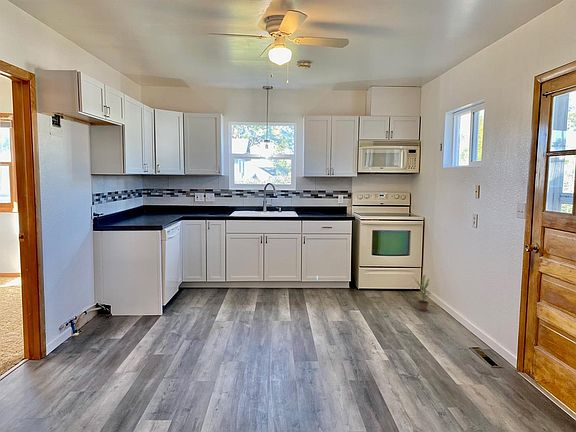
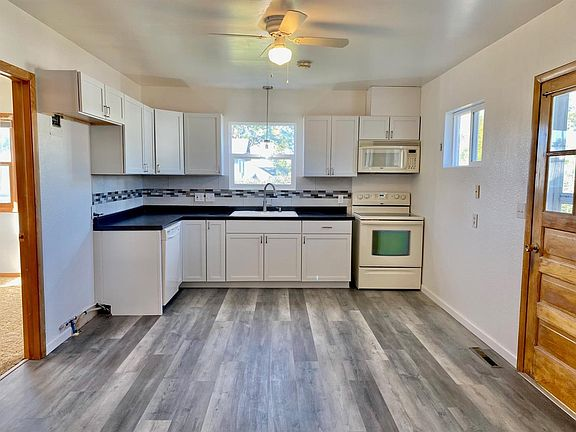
- potted plant [410,273,434,312]
